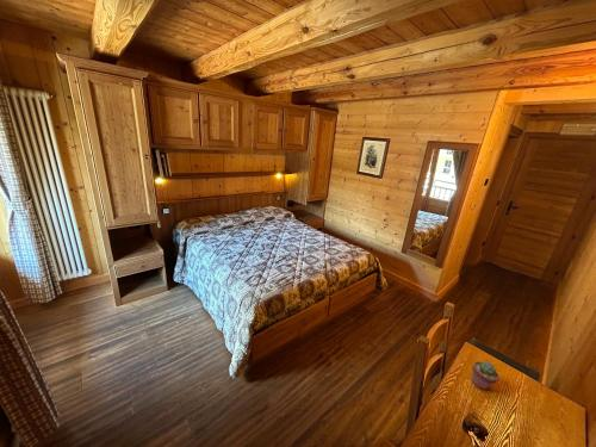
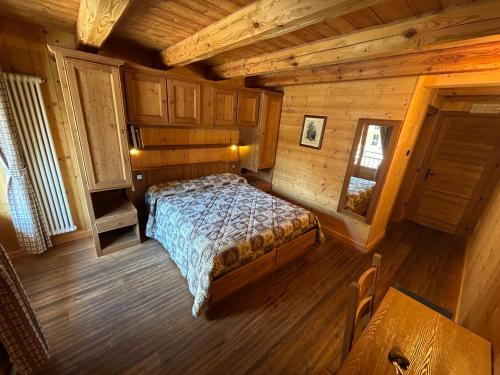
- potted succulent [470,360,501,391]
